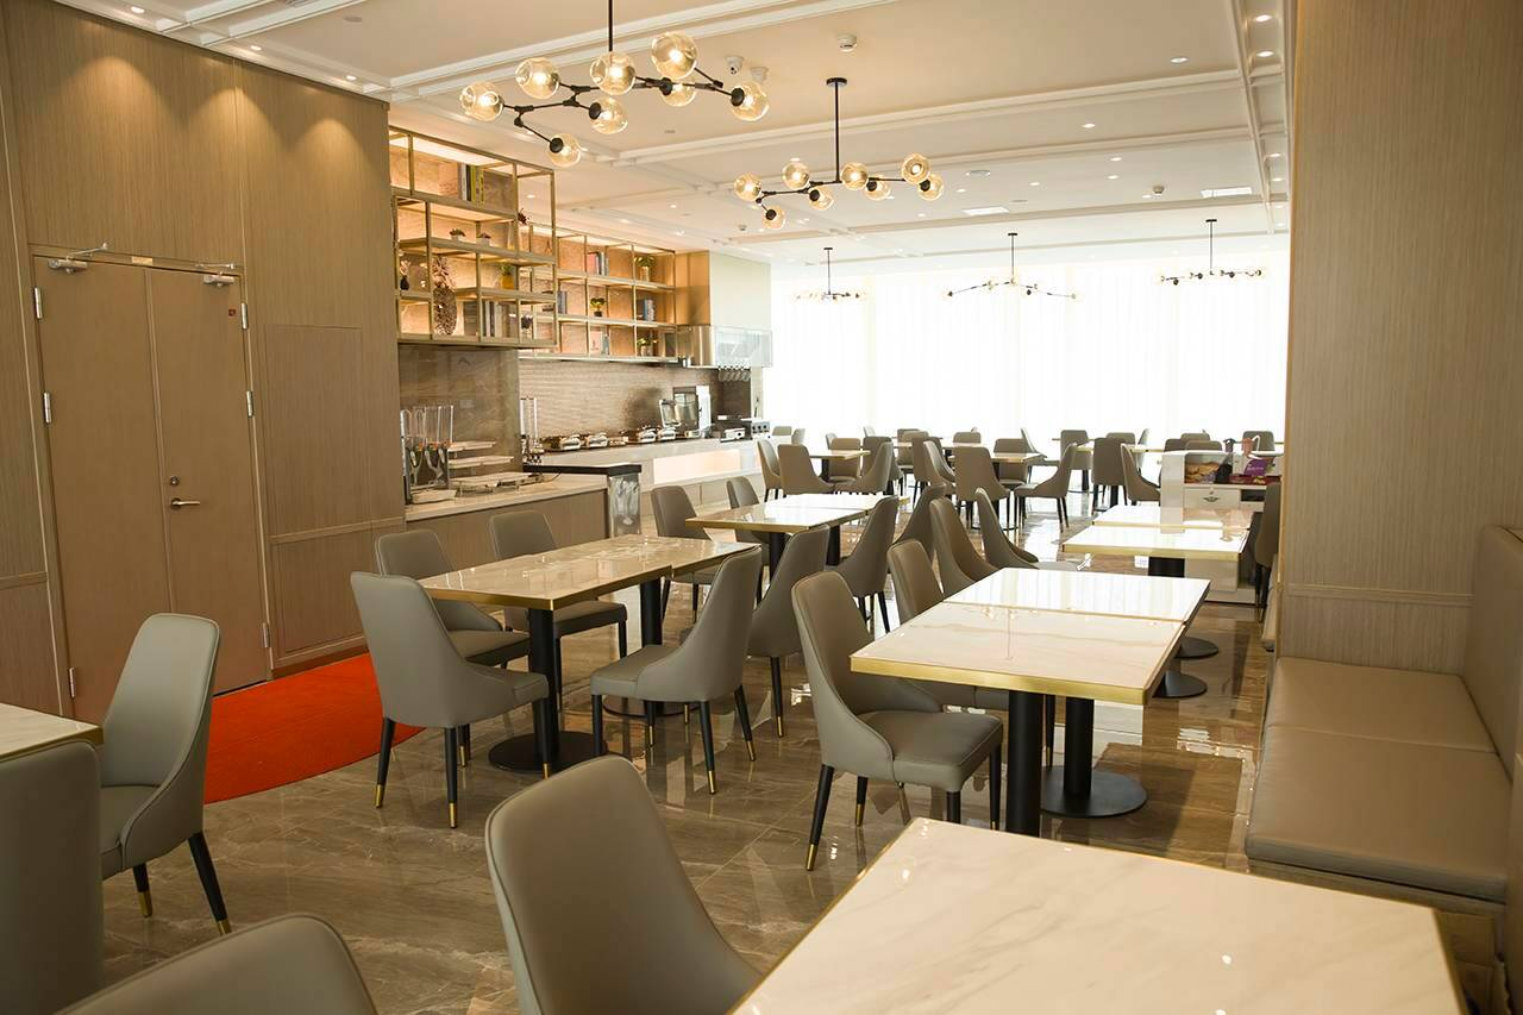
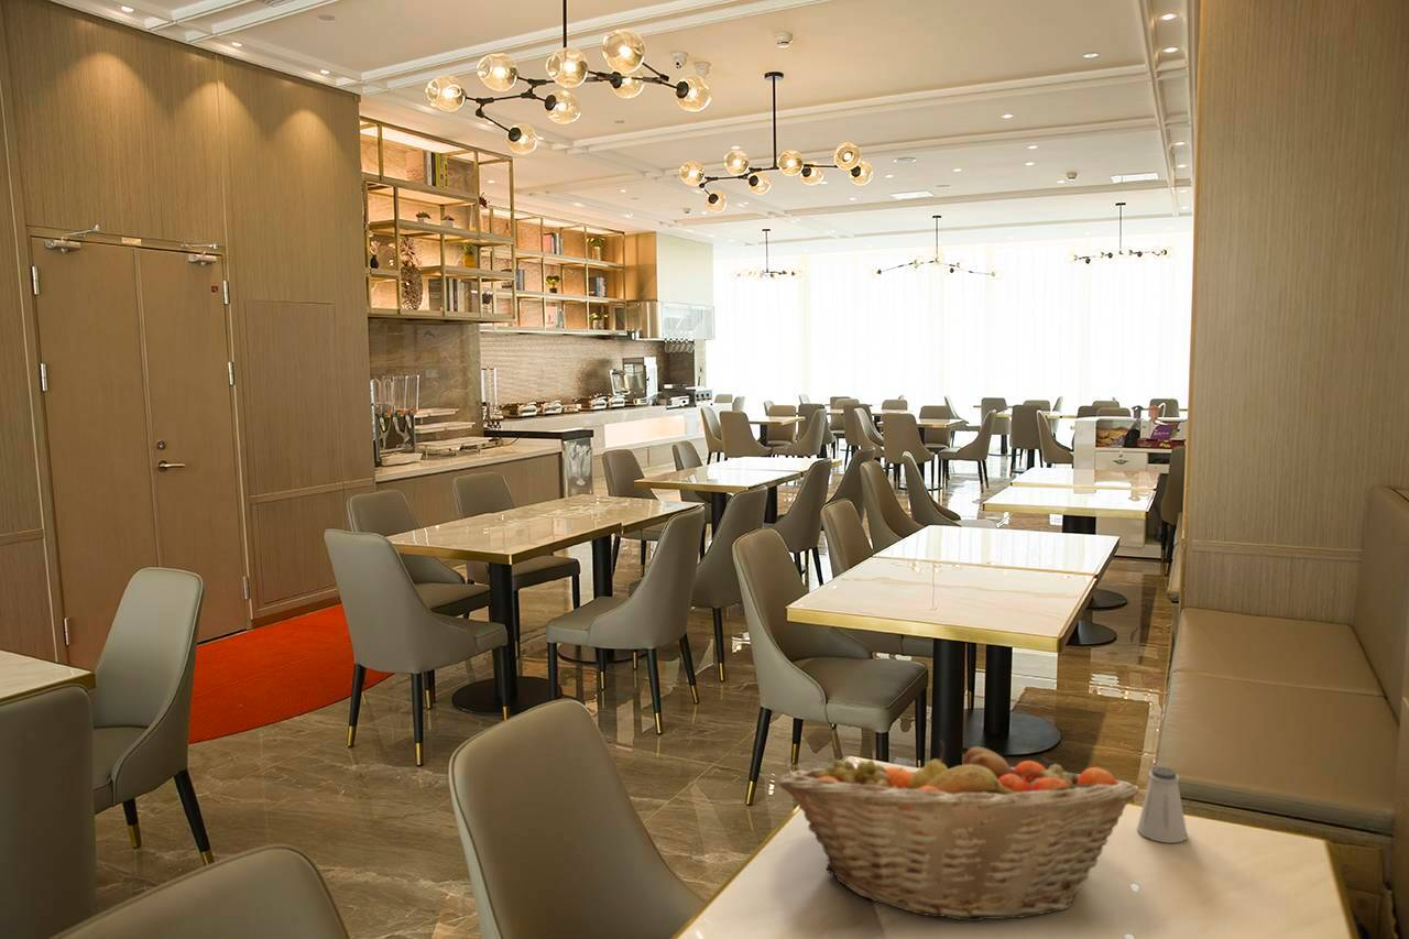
+ saltshaker [1136,765,1188,844]
+ fruit basket [777,739,1140,922]
